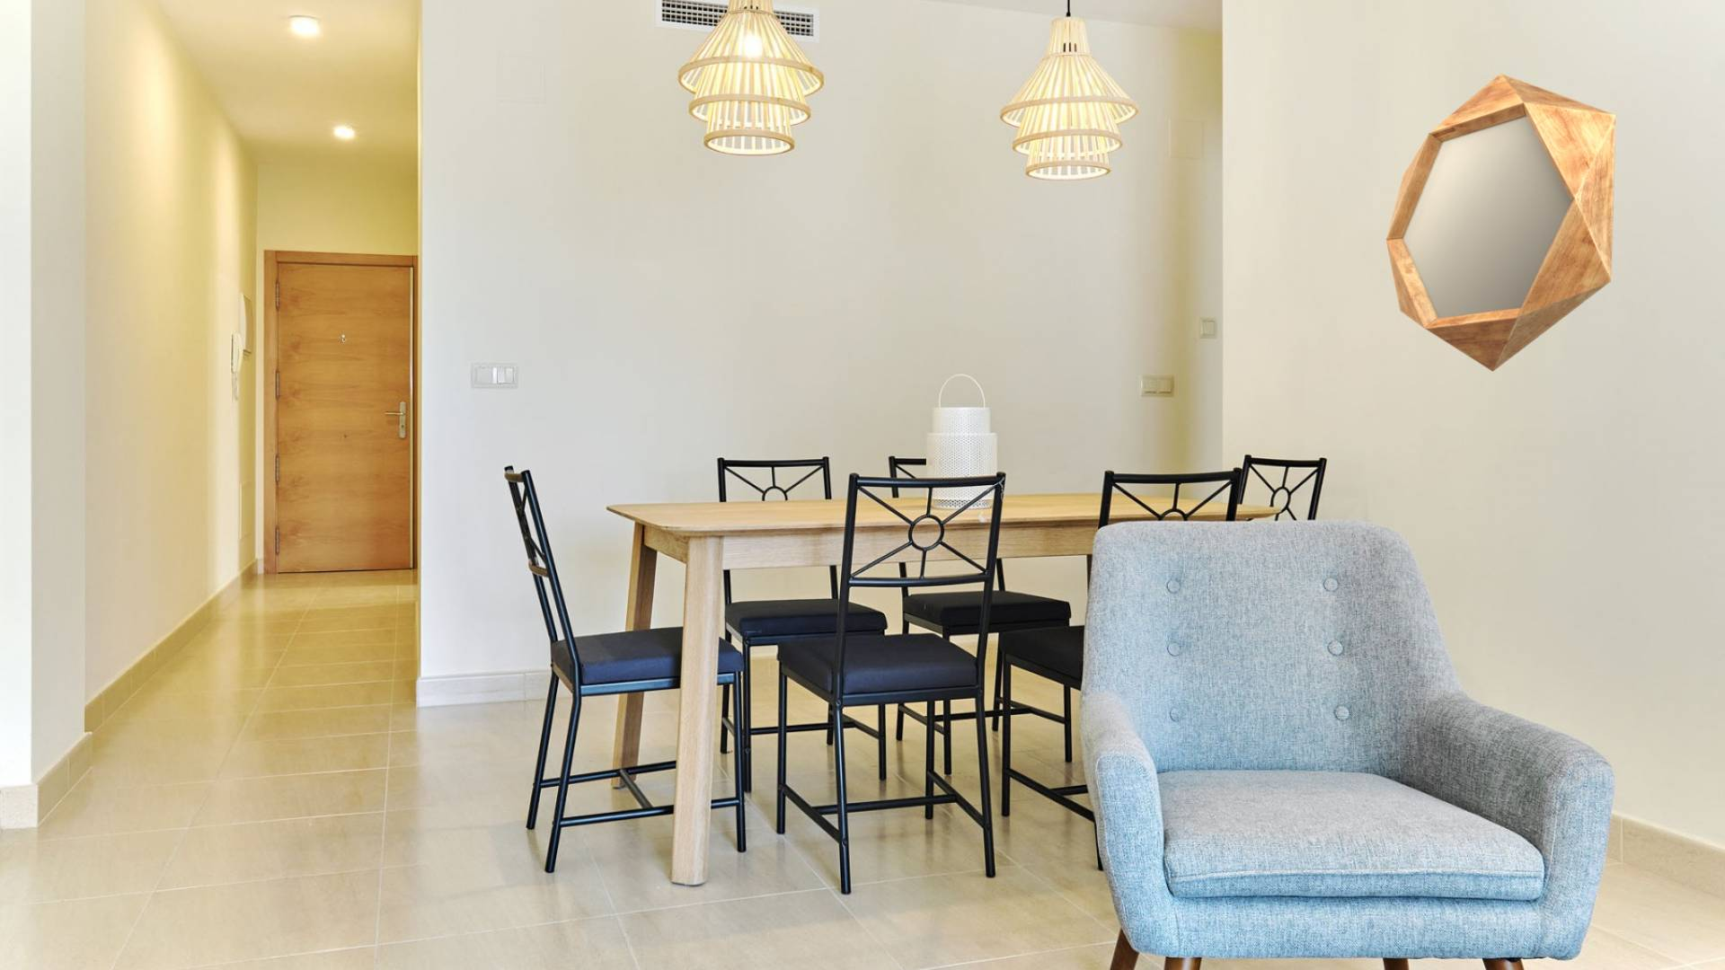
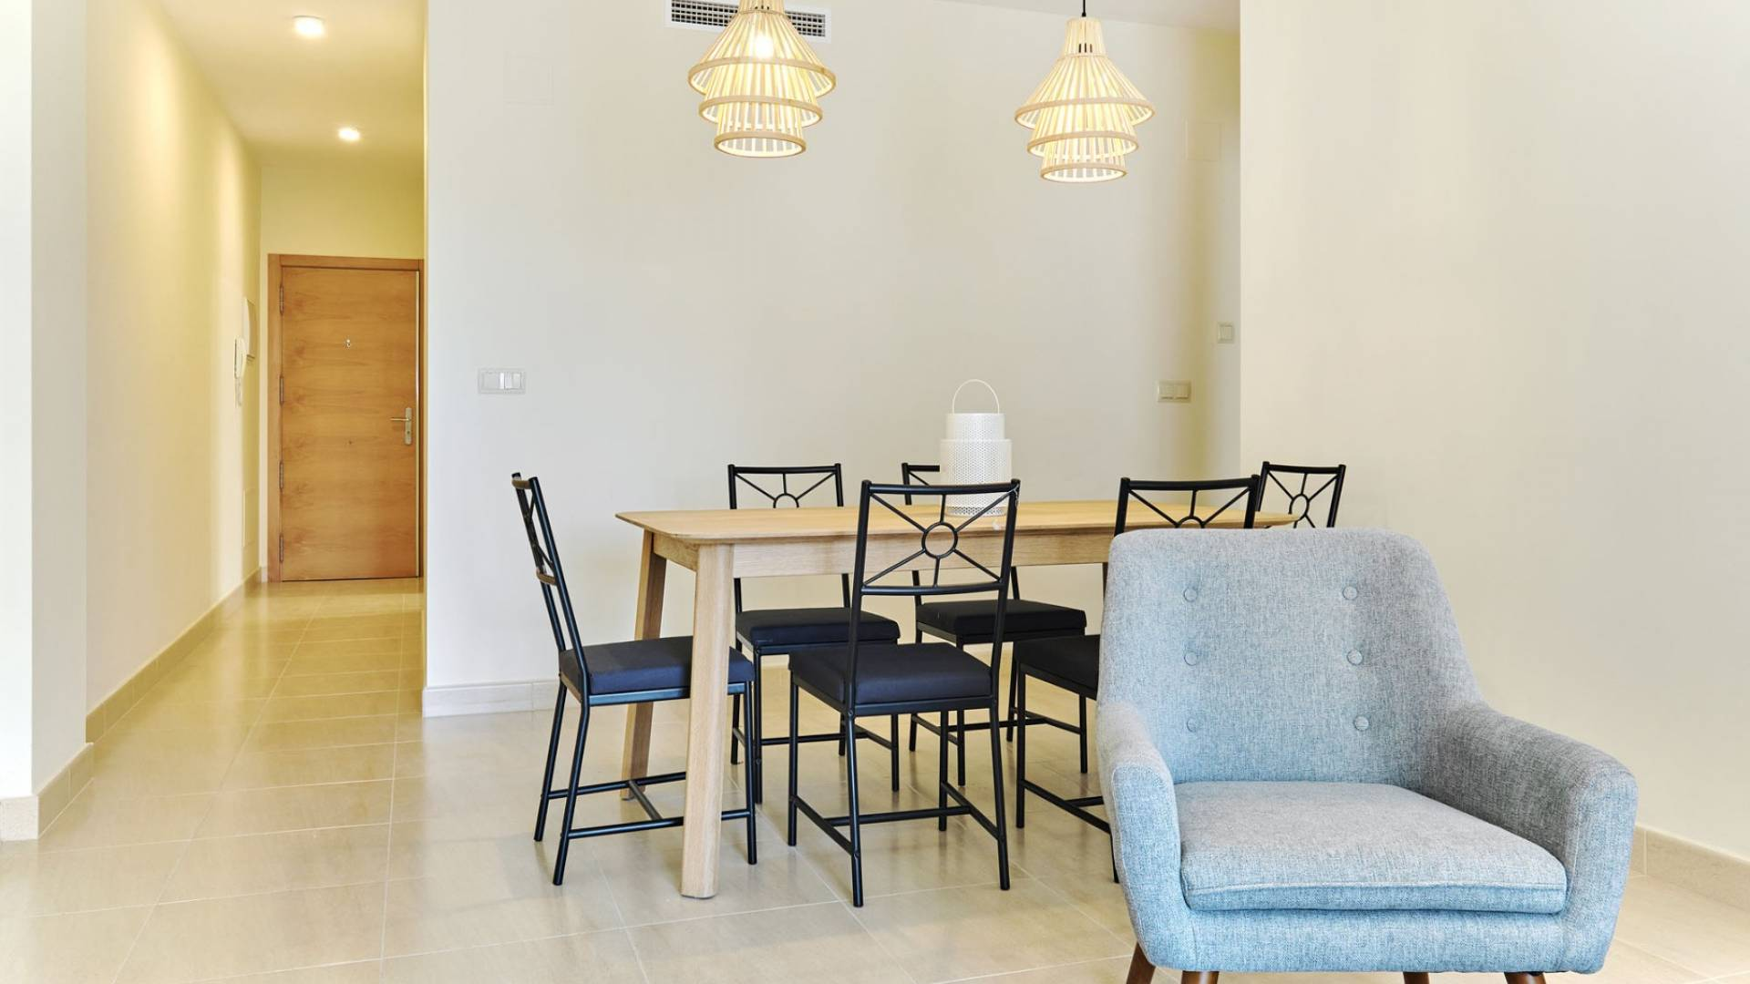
- home mirror [1385,72,1617,372]
